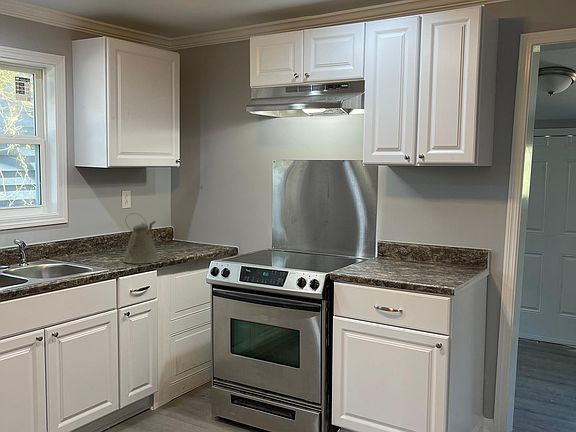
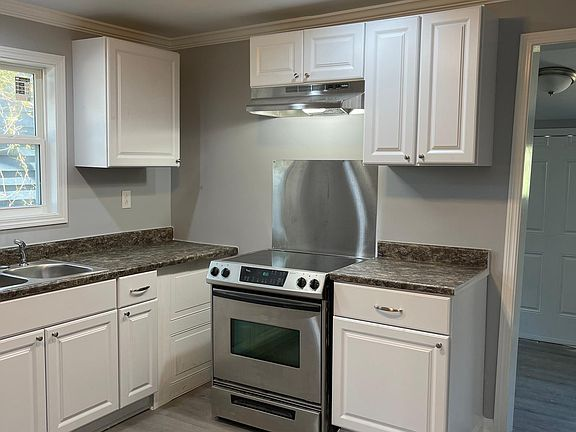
- kettle [122,212,160,265]
